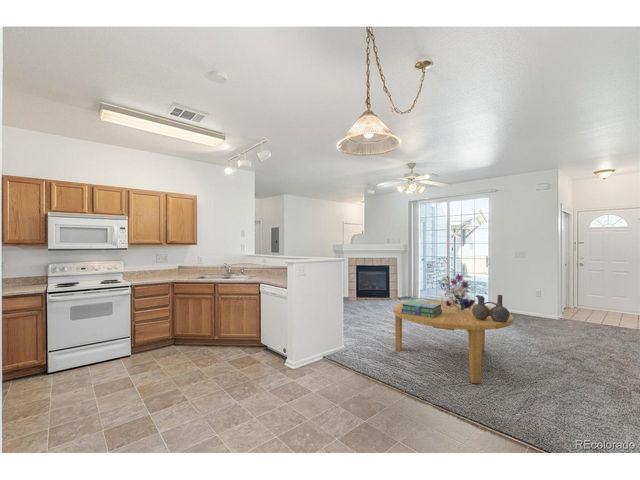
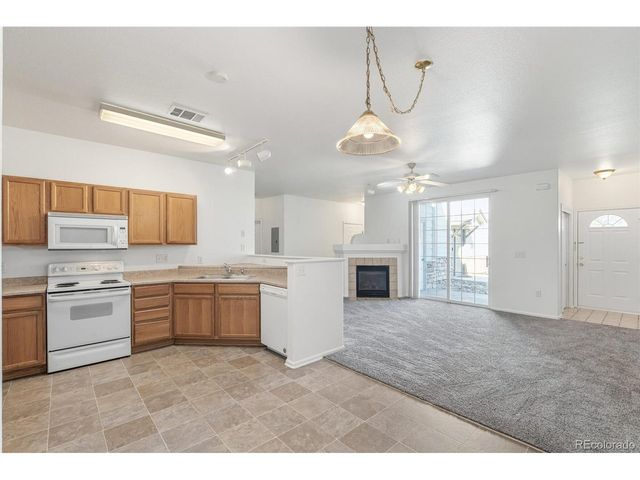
- stack of books [401,300,442,318]
- bouquet [439,270,477,311]
- ceramic vessel [472,294,510,322]
- dining table [393,299,514,384]
